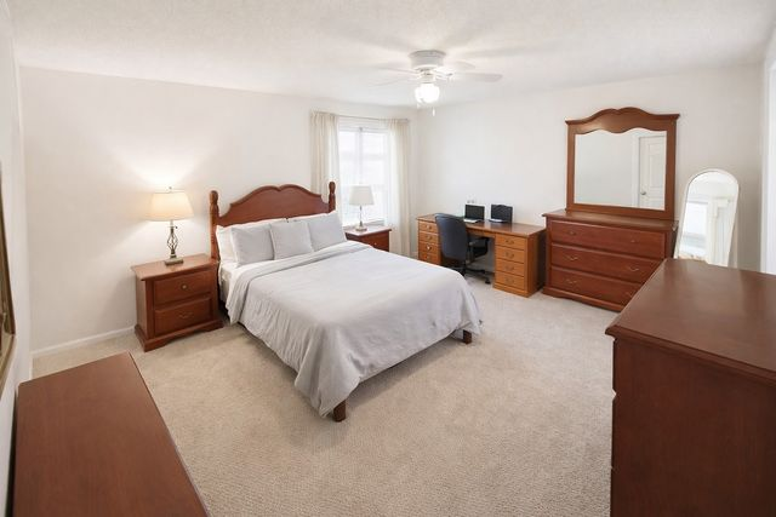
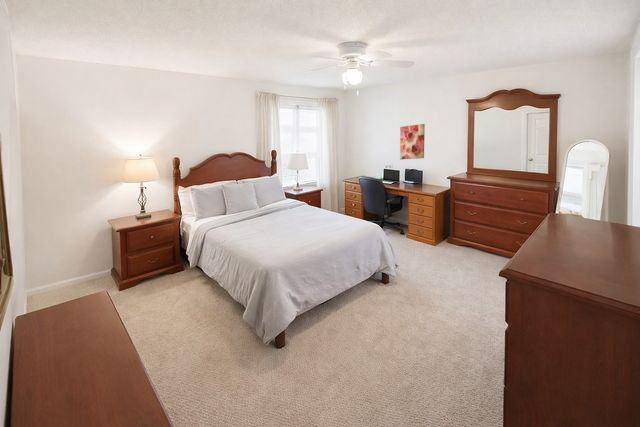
+ wall art [399,123,426,160]
